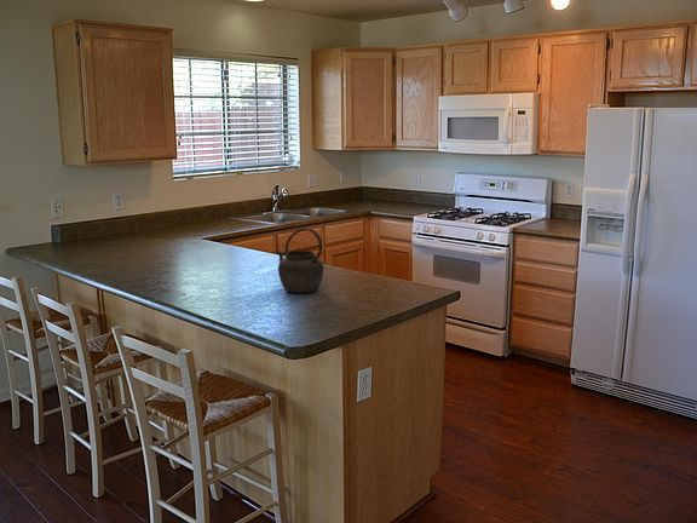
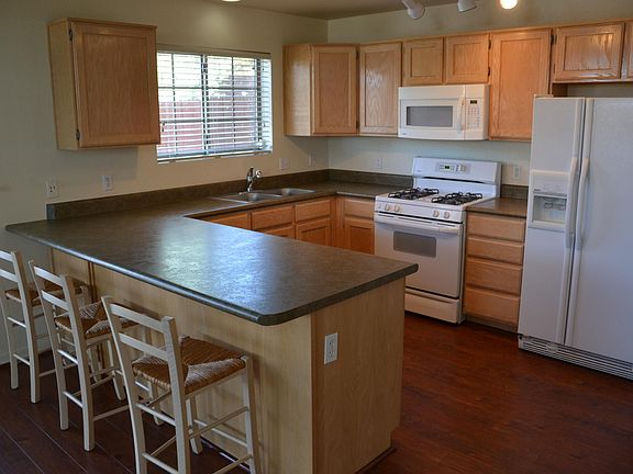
- kettle [275,228,324,294]
